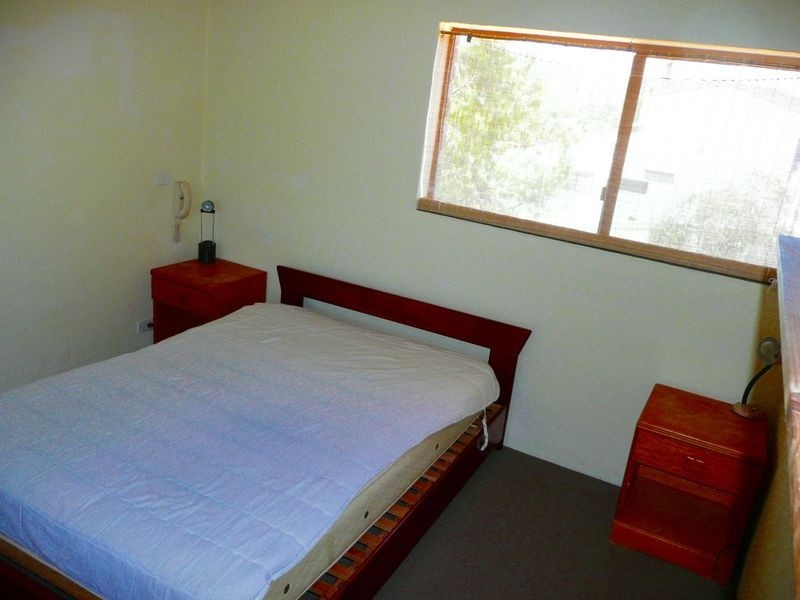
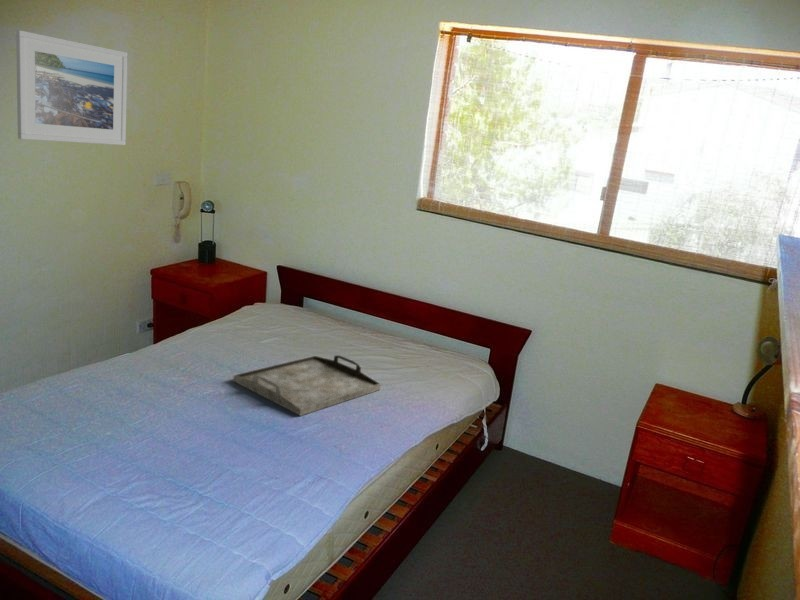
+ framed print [15,29,129,146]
+ serving tray [232,354,382,417]
